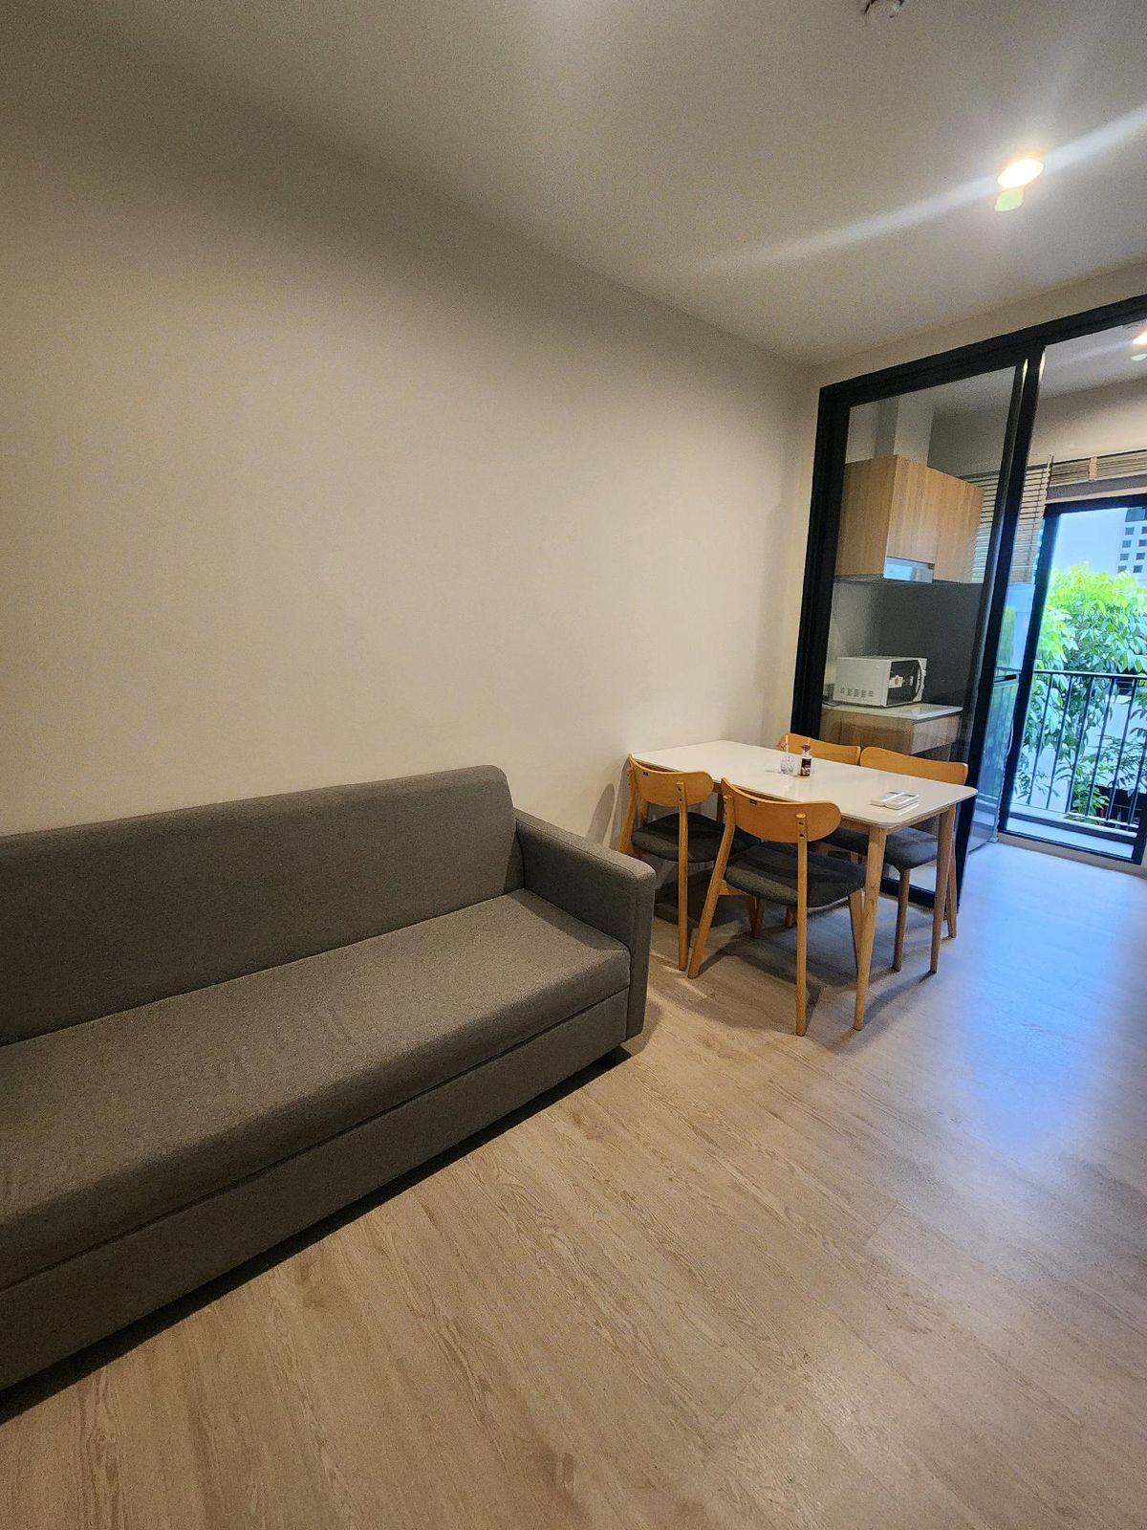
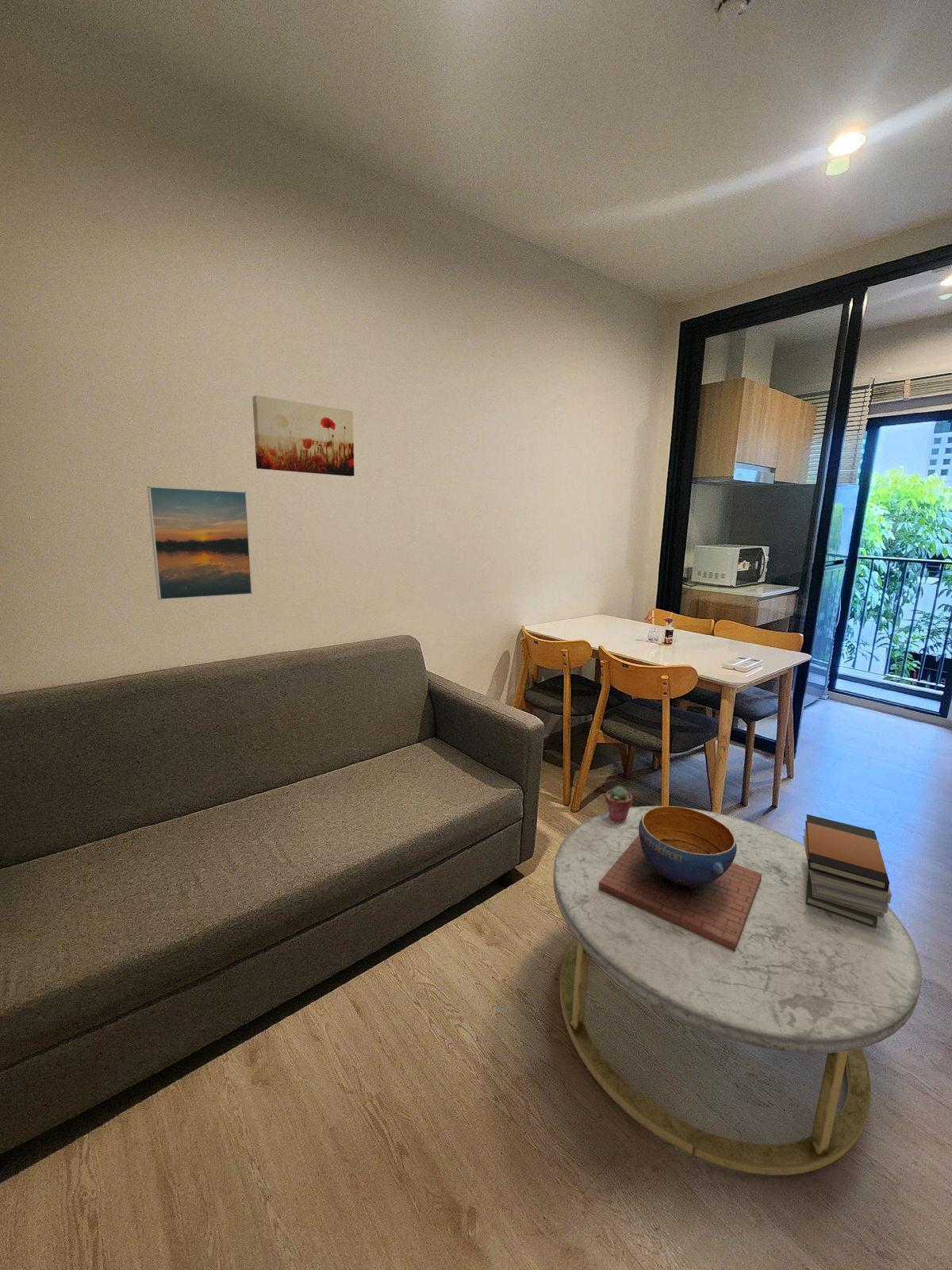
+ decorative bowl [598,806,762,951]
+ potted succulent [605,785,633,822]
+ wall art [251,394,355,477]
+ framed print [147,486,253,601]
+ coffee table [553,805,923,1176]
+ book stack [802,814,893,929]
